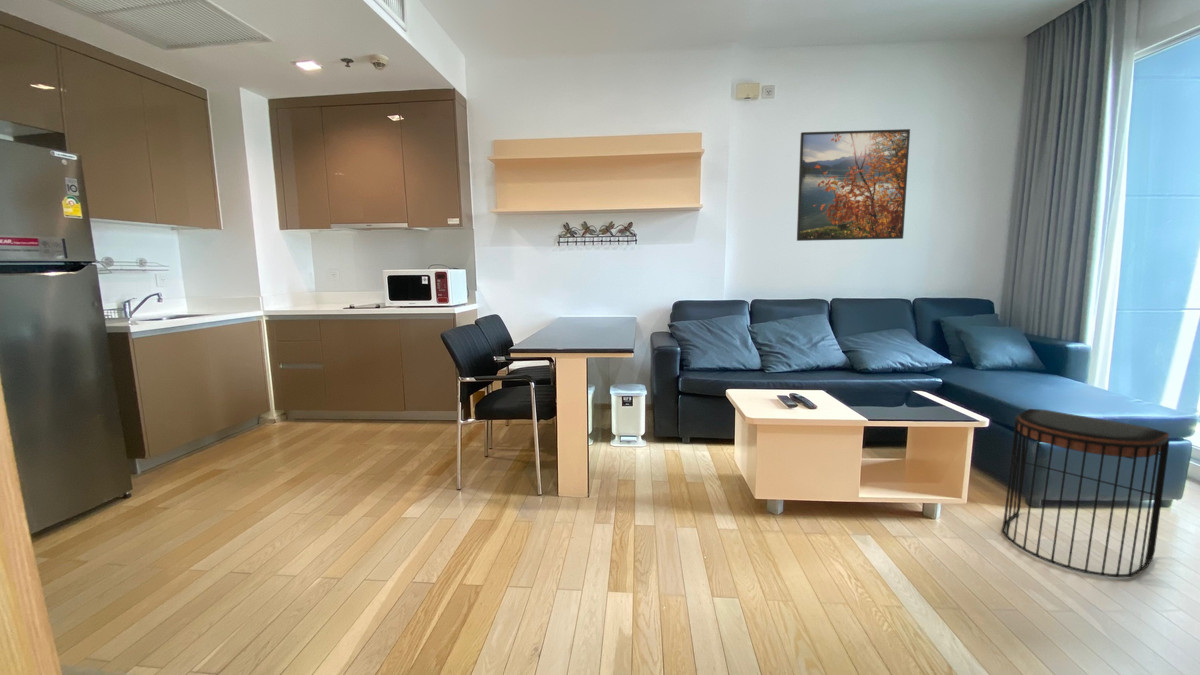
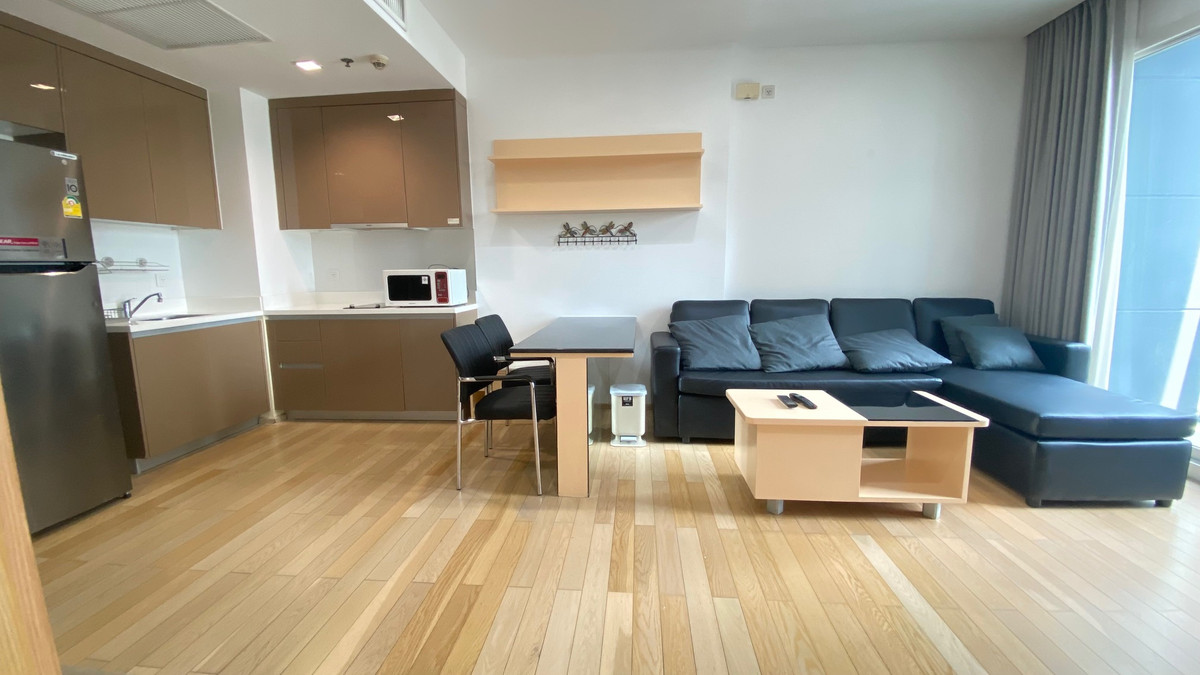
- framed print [796,128,911,242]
- stool [1001,408,1170,578]
